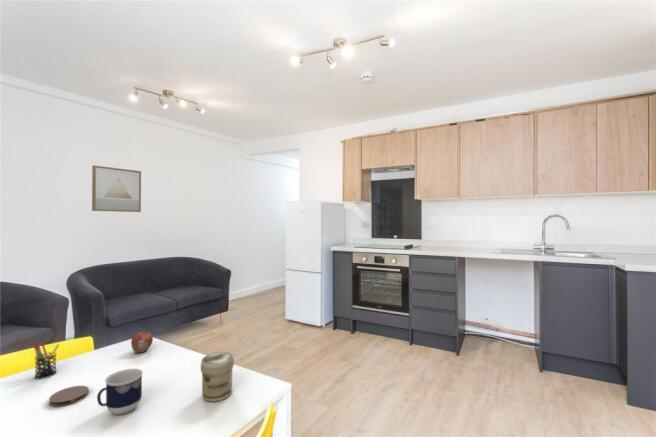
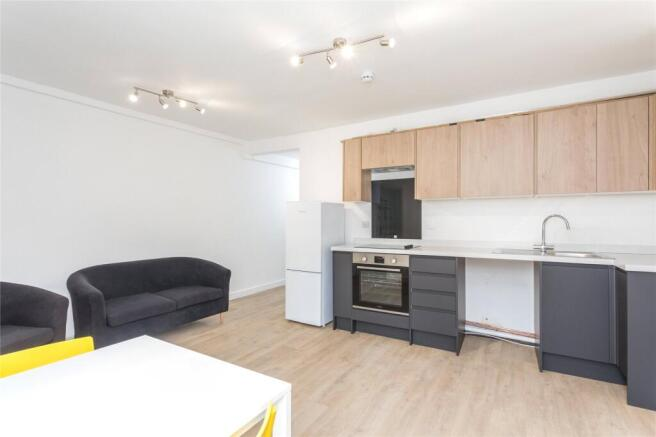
- fruit [130,330,154,354]
- cup [96,368,144,416]
- pen holder [33,341,61,380]
- coaster [48,385,90,408]
- jar [200,351,235,403]
- wall art [91,164,142,213]
